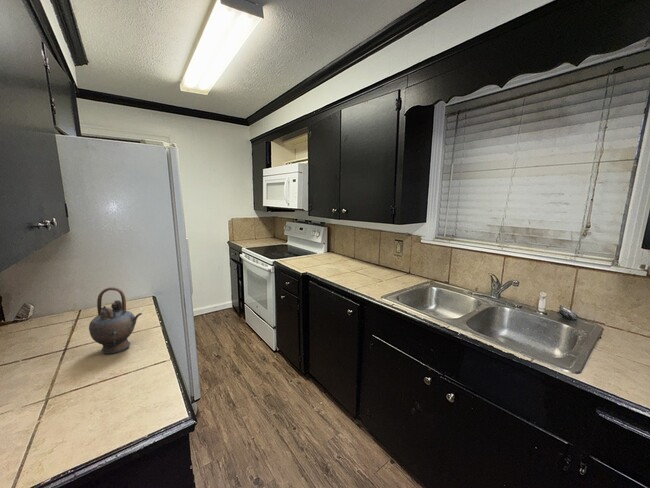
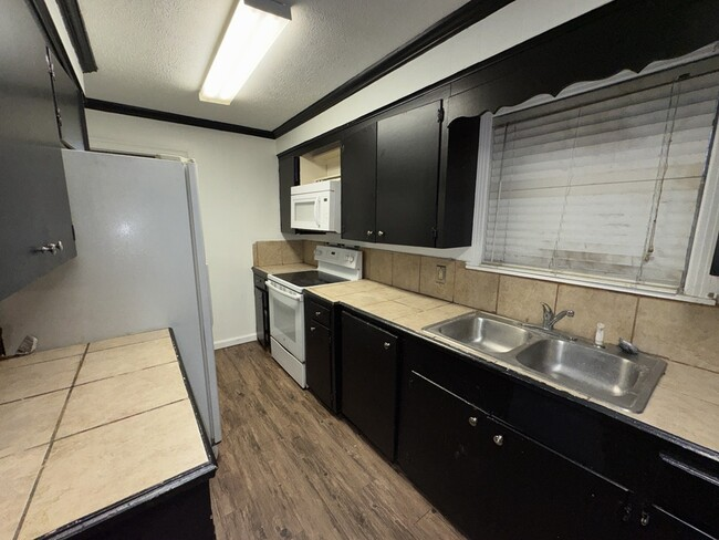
- teapot [88,286,143,355]
